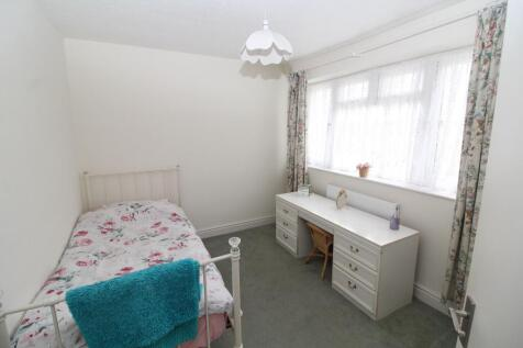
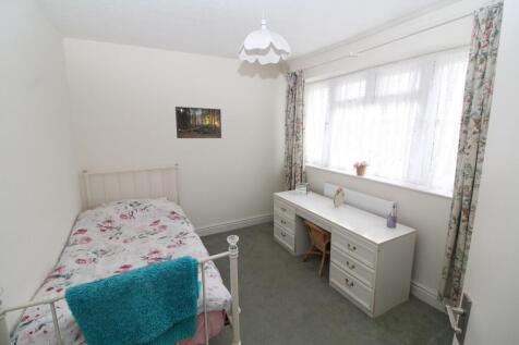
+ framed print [174,106,222,139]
